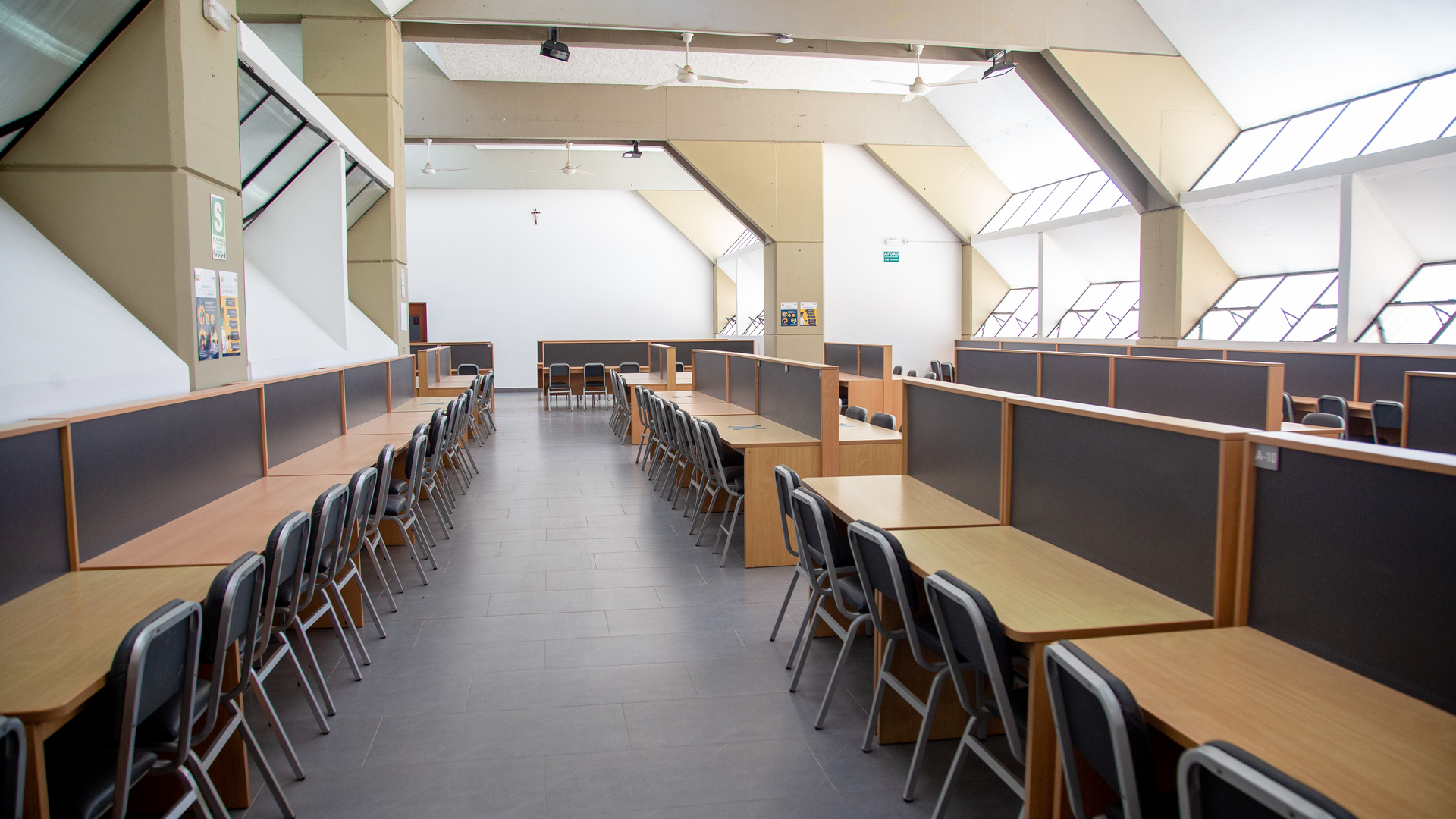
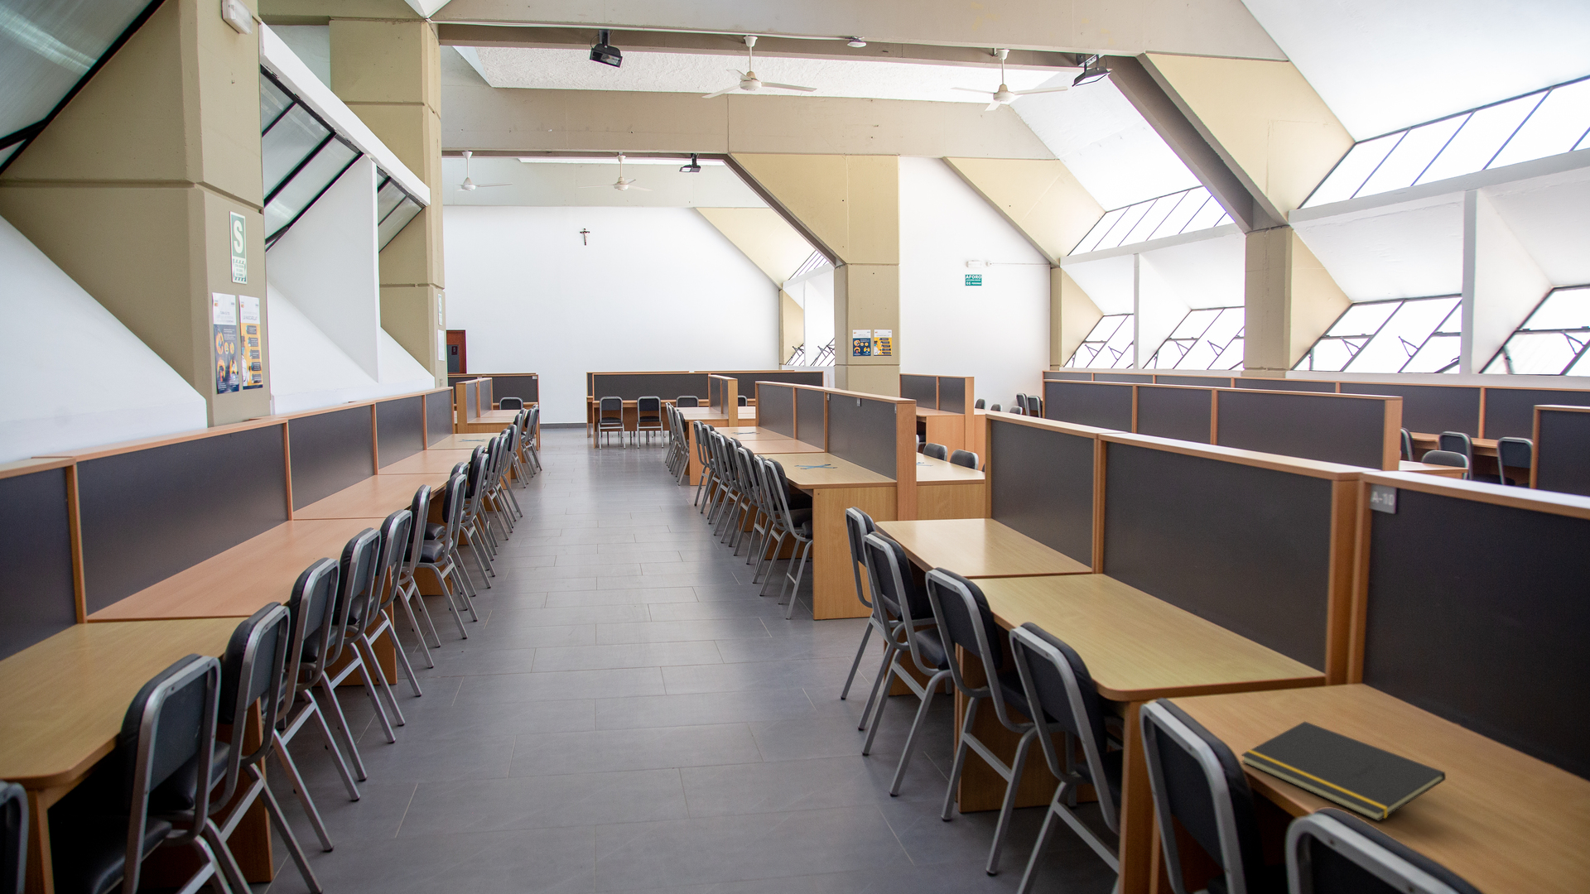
+ notepad [1241,720,1447,822]
